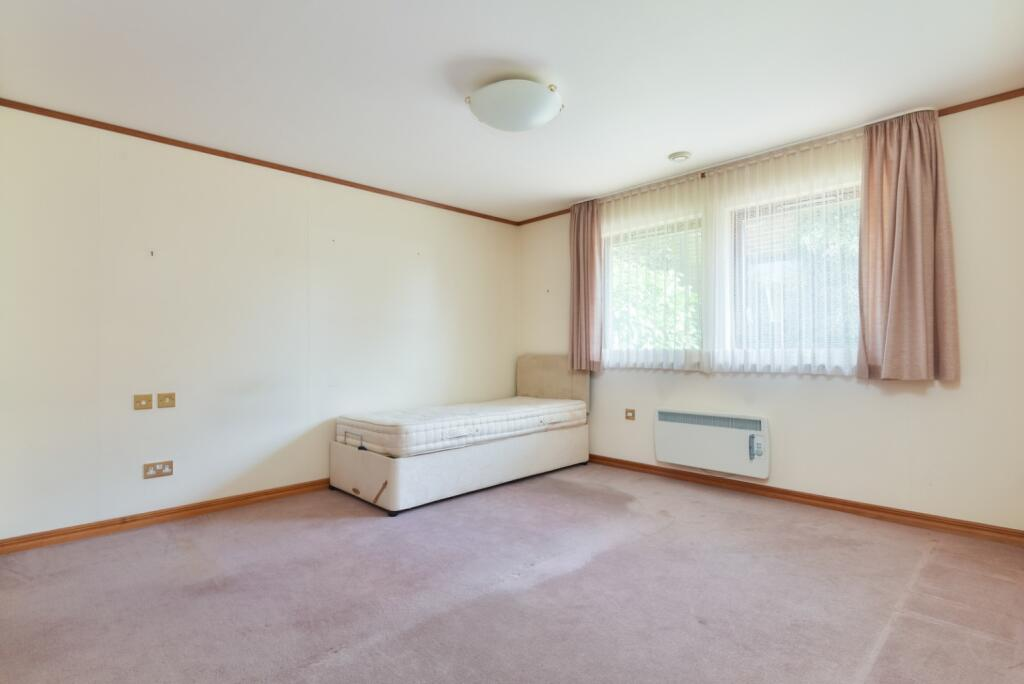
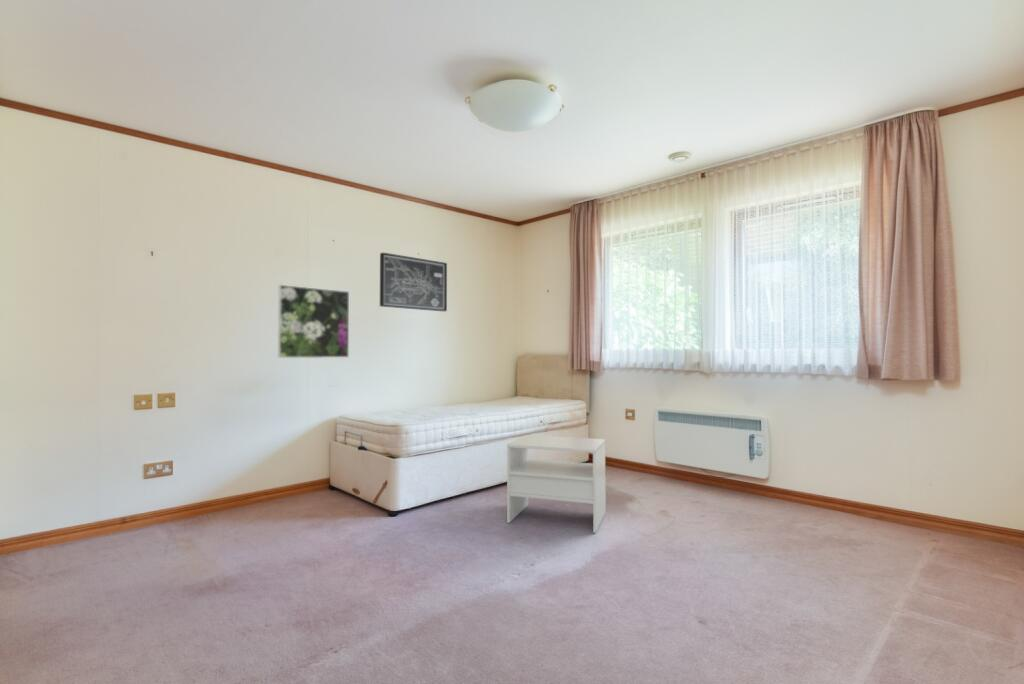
+ nightstand [506,434,607,534]
+ wall art [379,252,448,312]
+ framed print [277,284,350,359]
